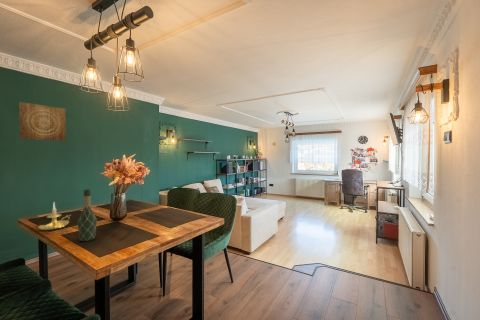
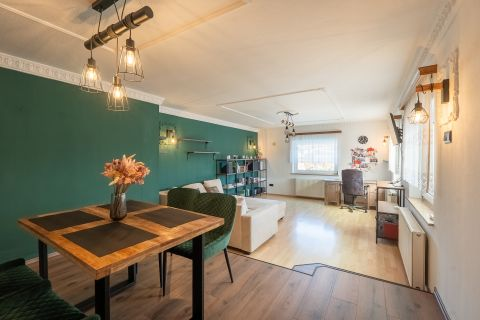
- candle holder [38,202,71,231]
- wine bottle [76,188,98,242]
- wall art [18,101,67,142]
